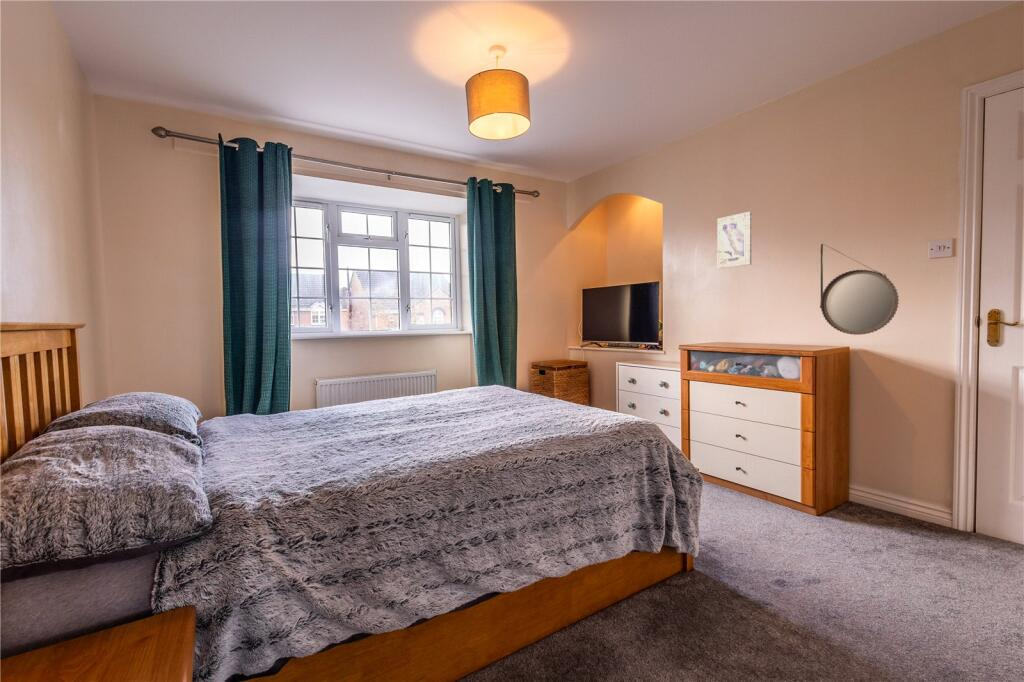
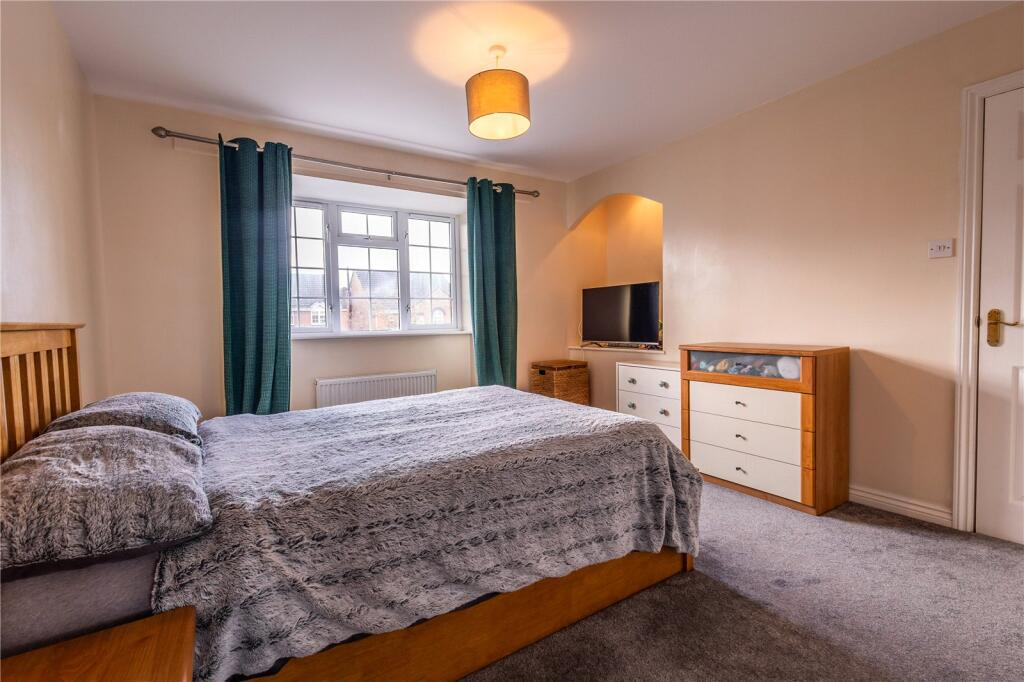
- home mirror [819,243,900,336]
- wall art [717,211,753,269]
